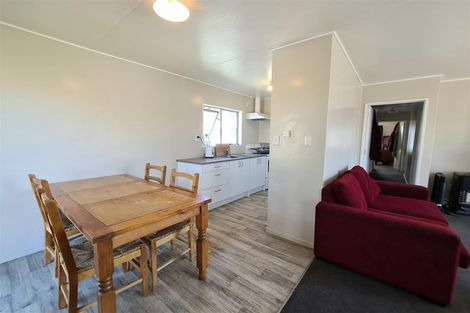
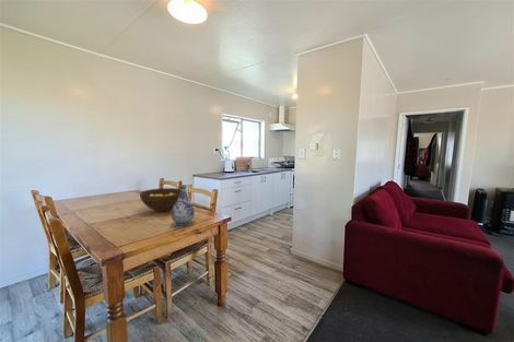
+ fruit bowl [139,187,180,213]
+ vase [170,184,196,227]
